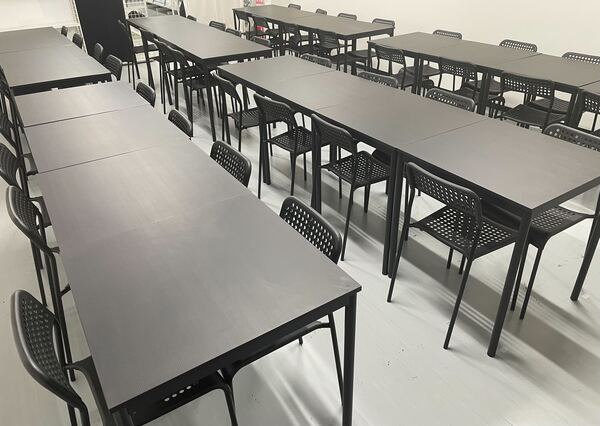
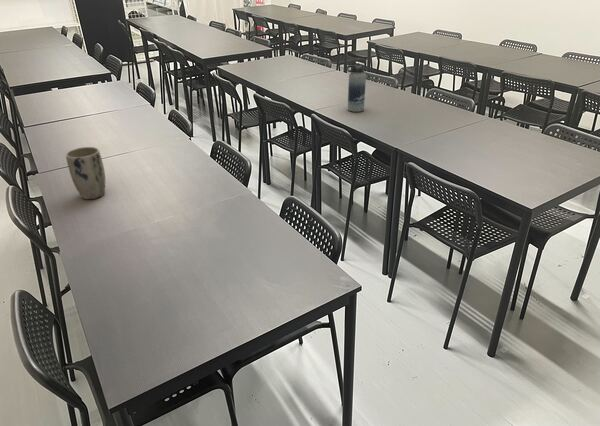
+ plant pot [65,146,106,200]
+ water bottle [345,62,367,113]
